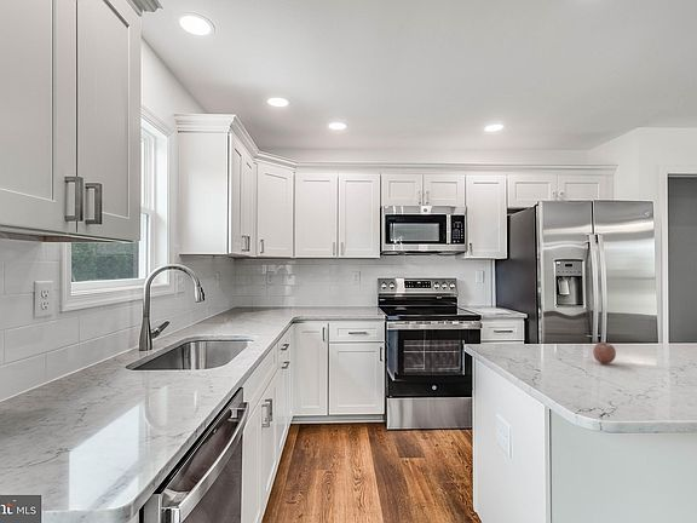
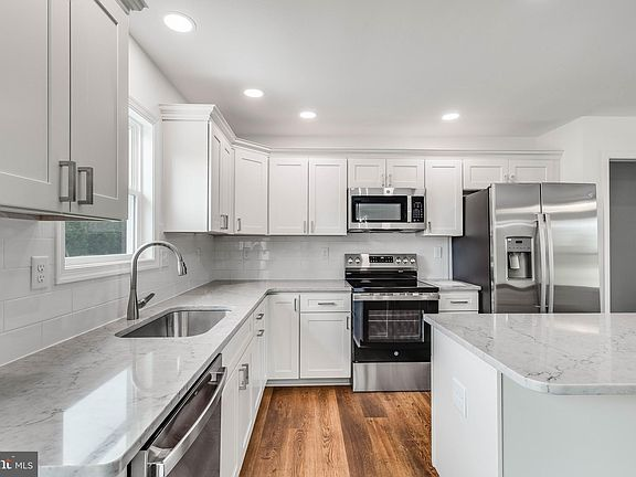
- fruit [592,341,617,364]
